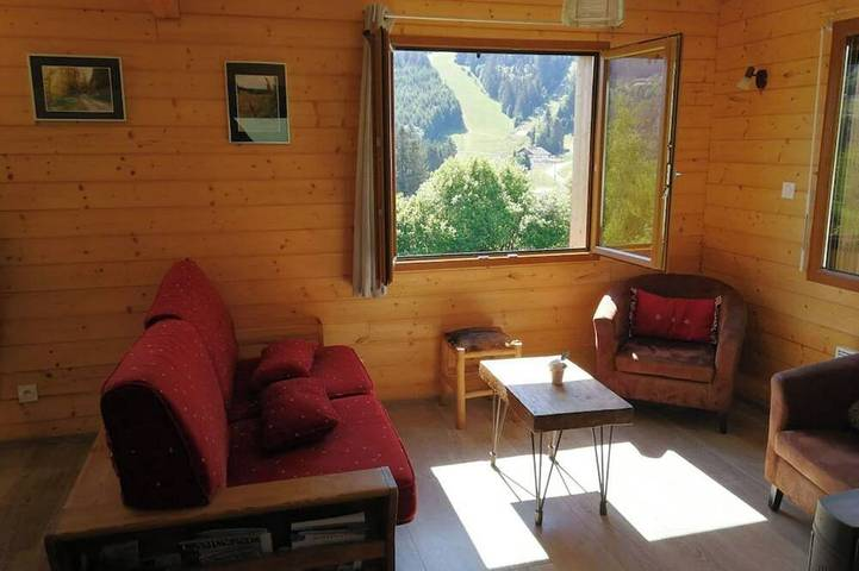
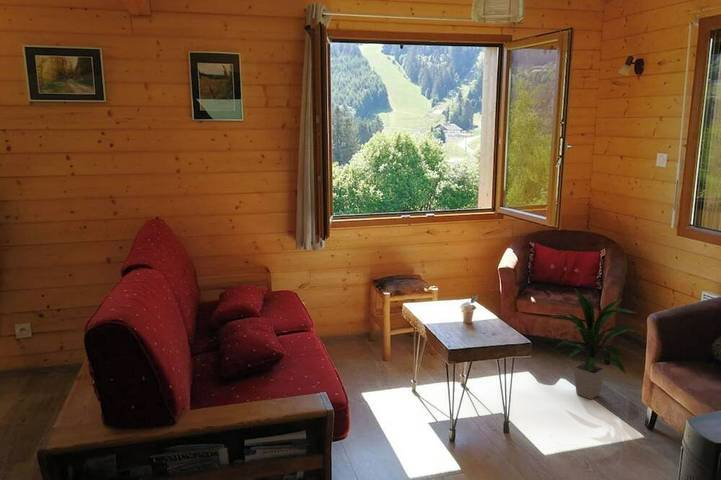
+ indoor plant [551,286,638,400]
